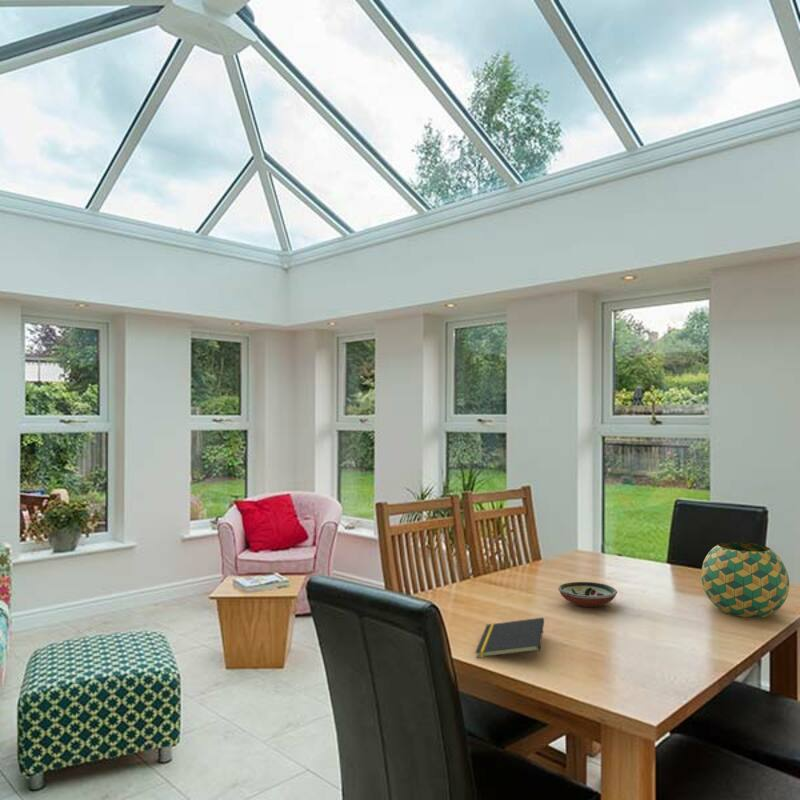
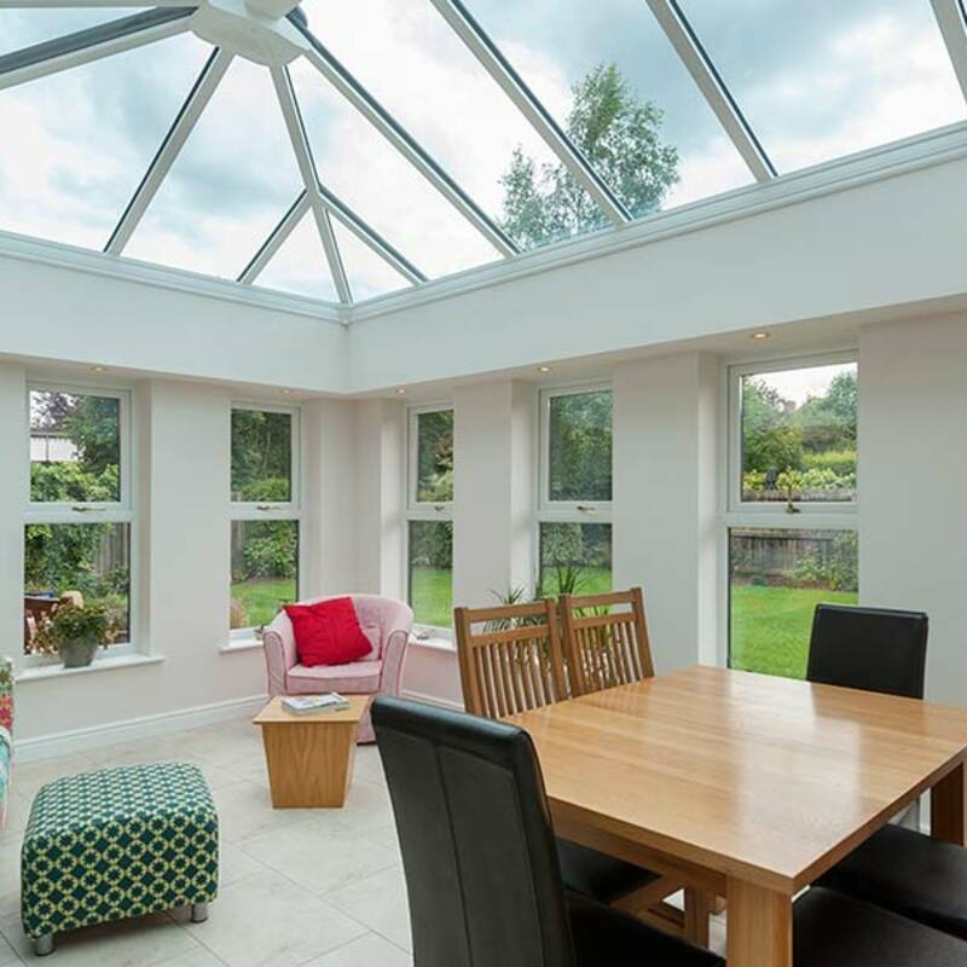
- decorative bowl [557,581,618,608]
- decorative ball [700,541,790,619]
- notepad [474,617,545,659]
